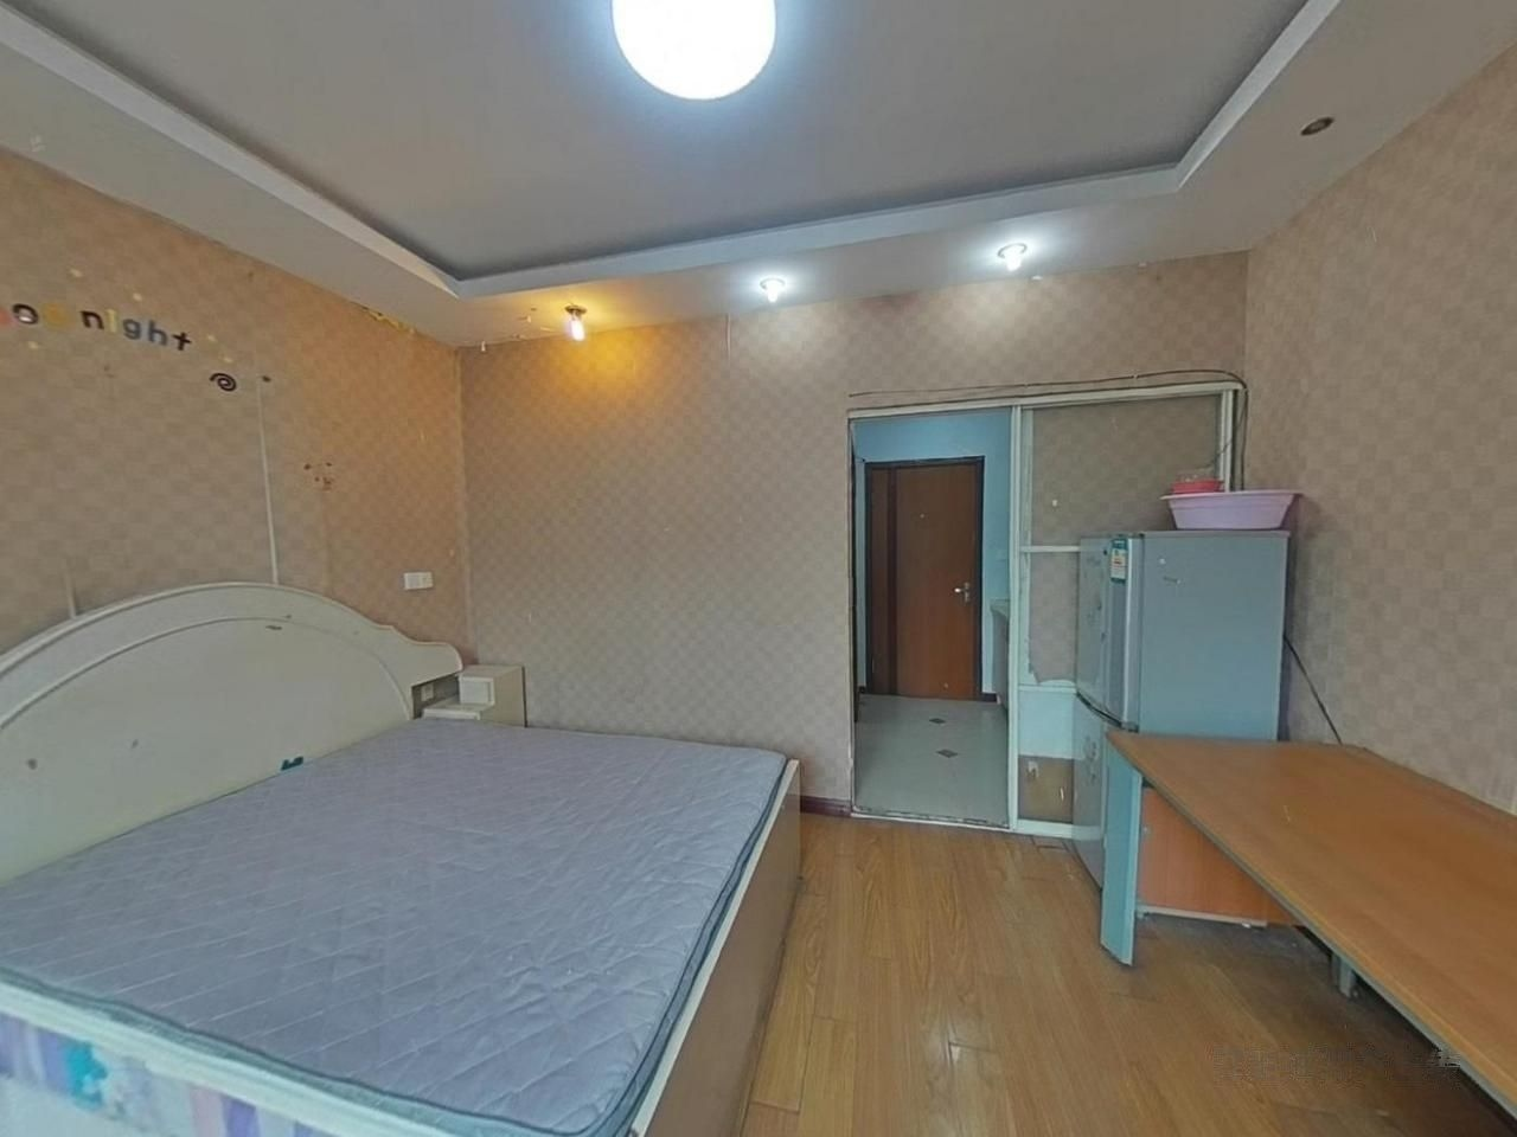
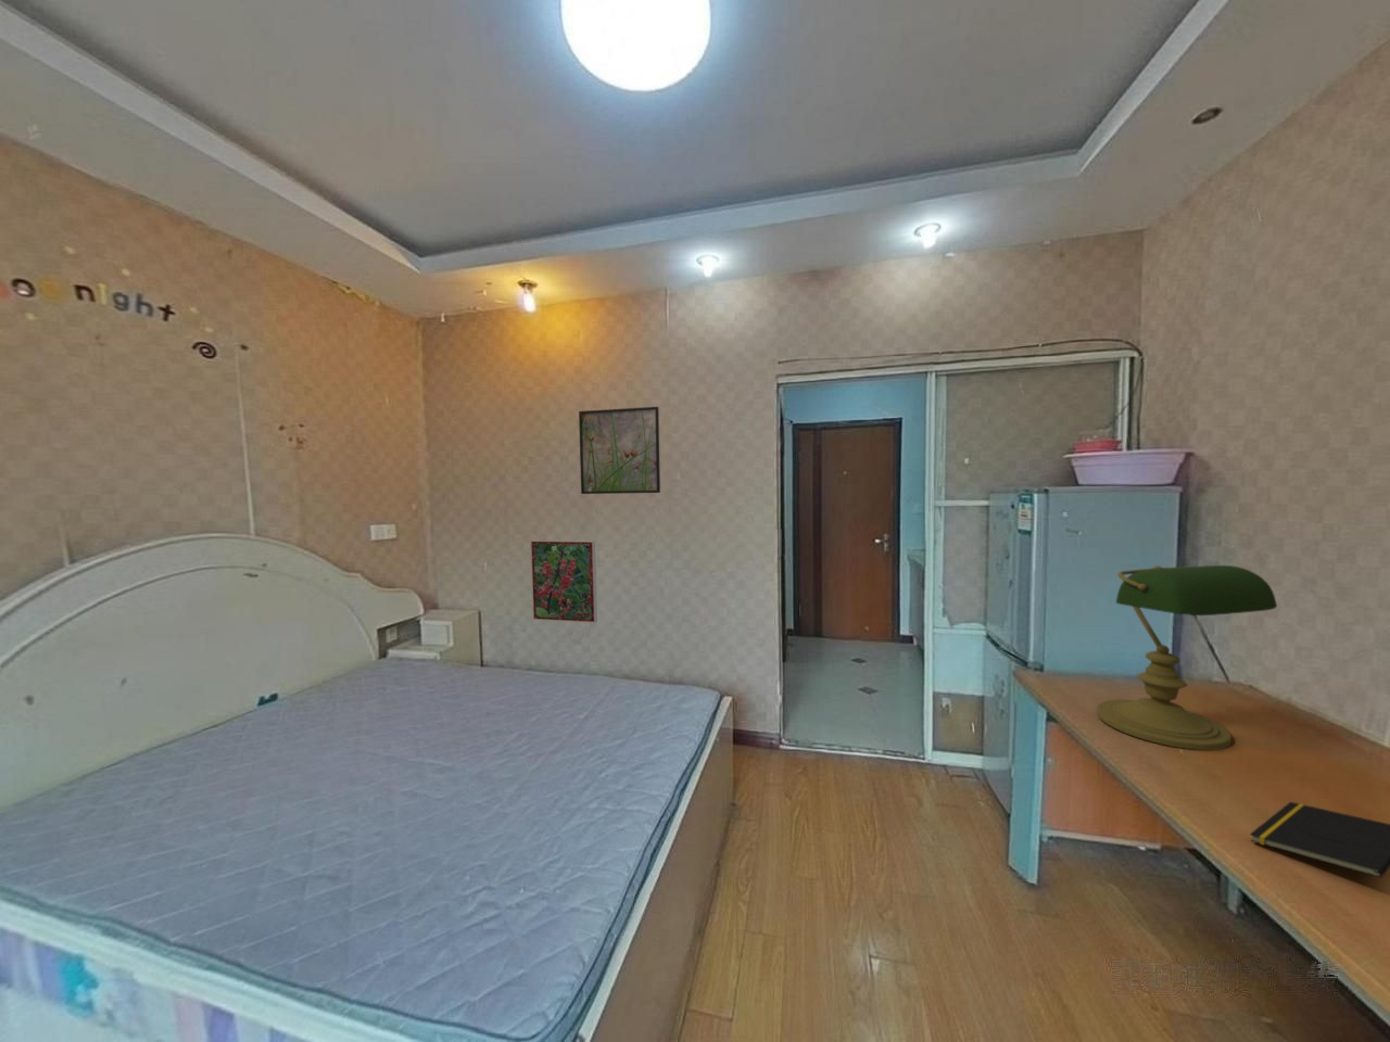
+ notepad [1249,801,1390,879]
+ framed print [578,406,661,495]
+ desk lamp [1096,565,1278,751]
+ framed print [530,540,599,624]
